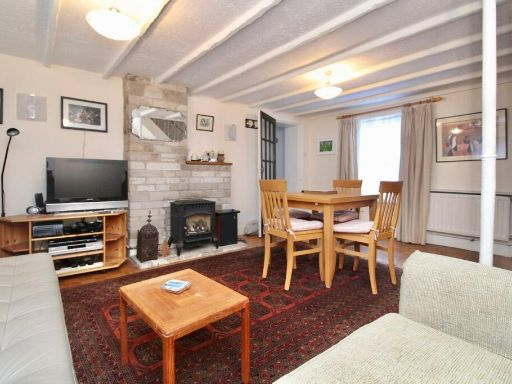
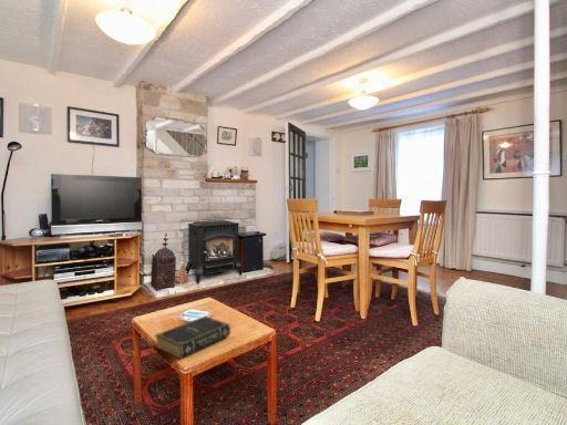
+ book [154,315,231,361]
